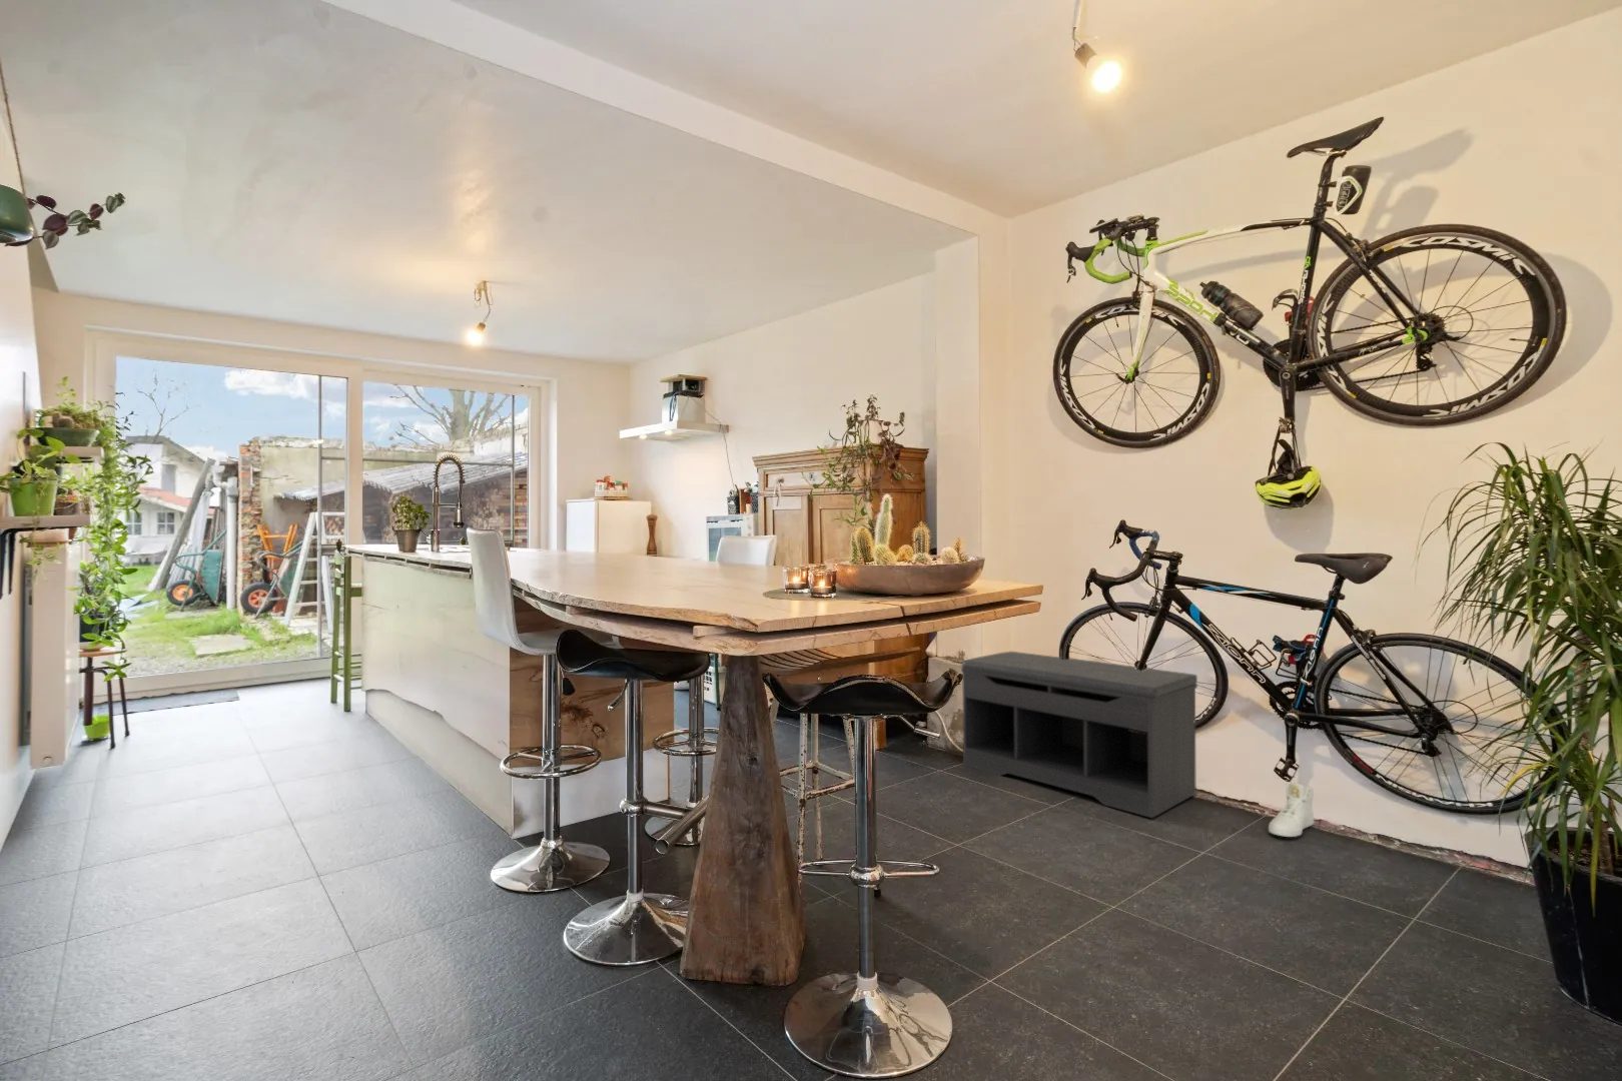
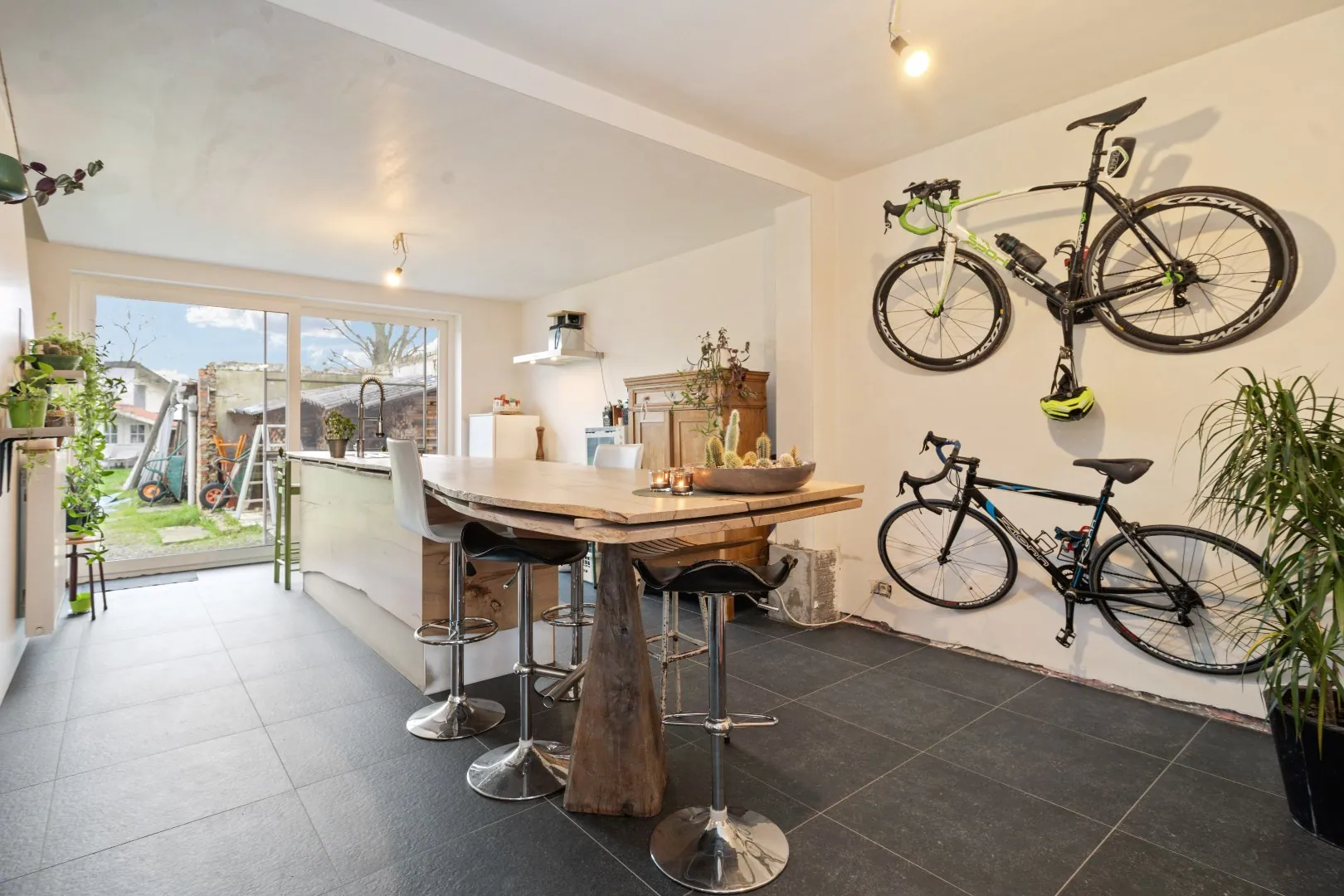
- bench [961,650,1198,819]
- sneaker [1267,783,1315,837]
